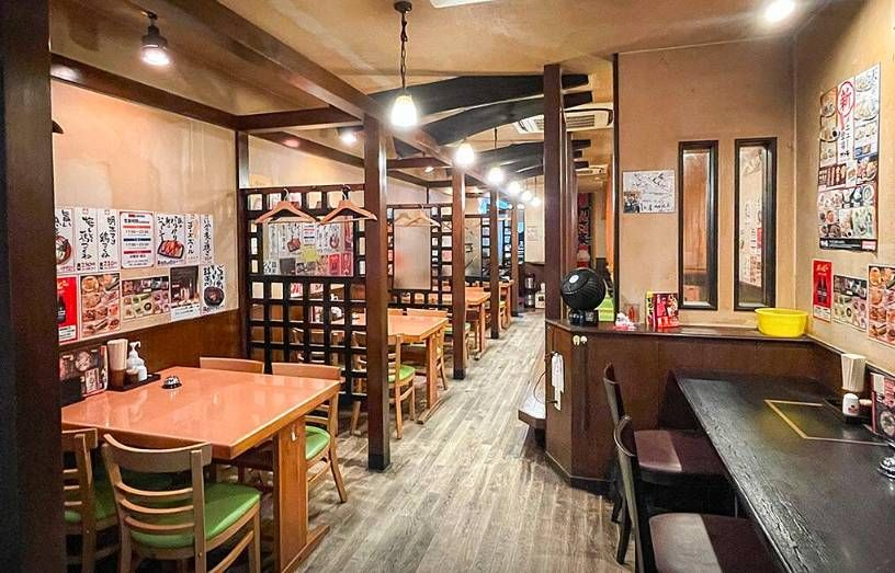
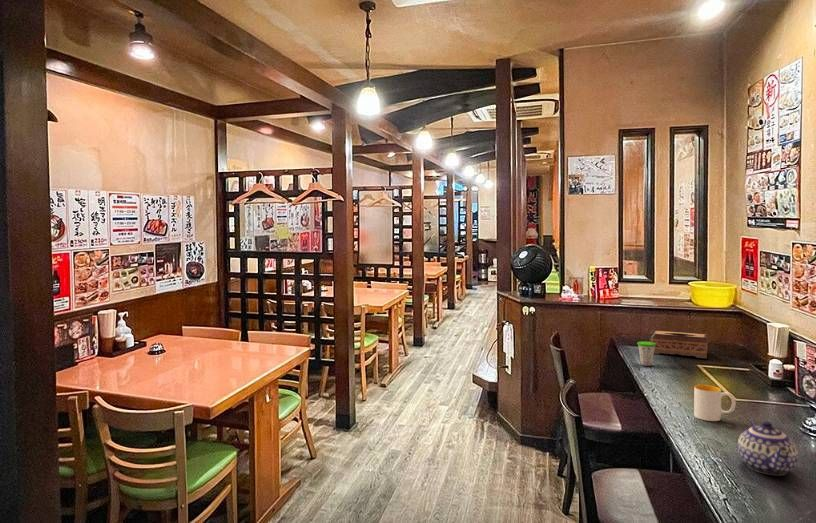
+ tissue box [648,328,709,359]
+ cup [636,333,656,367]
+ cup [693,384,737,422]
+ teapot [737,417,799,476]
